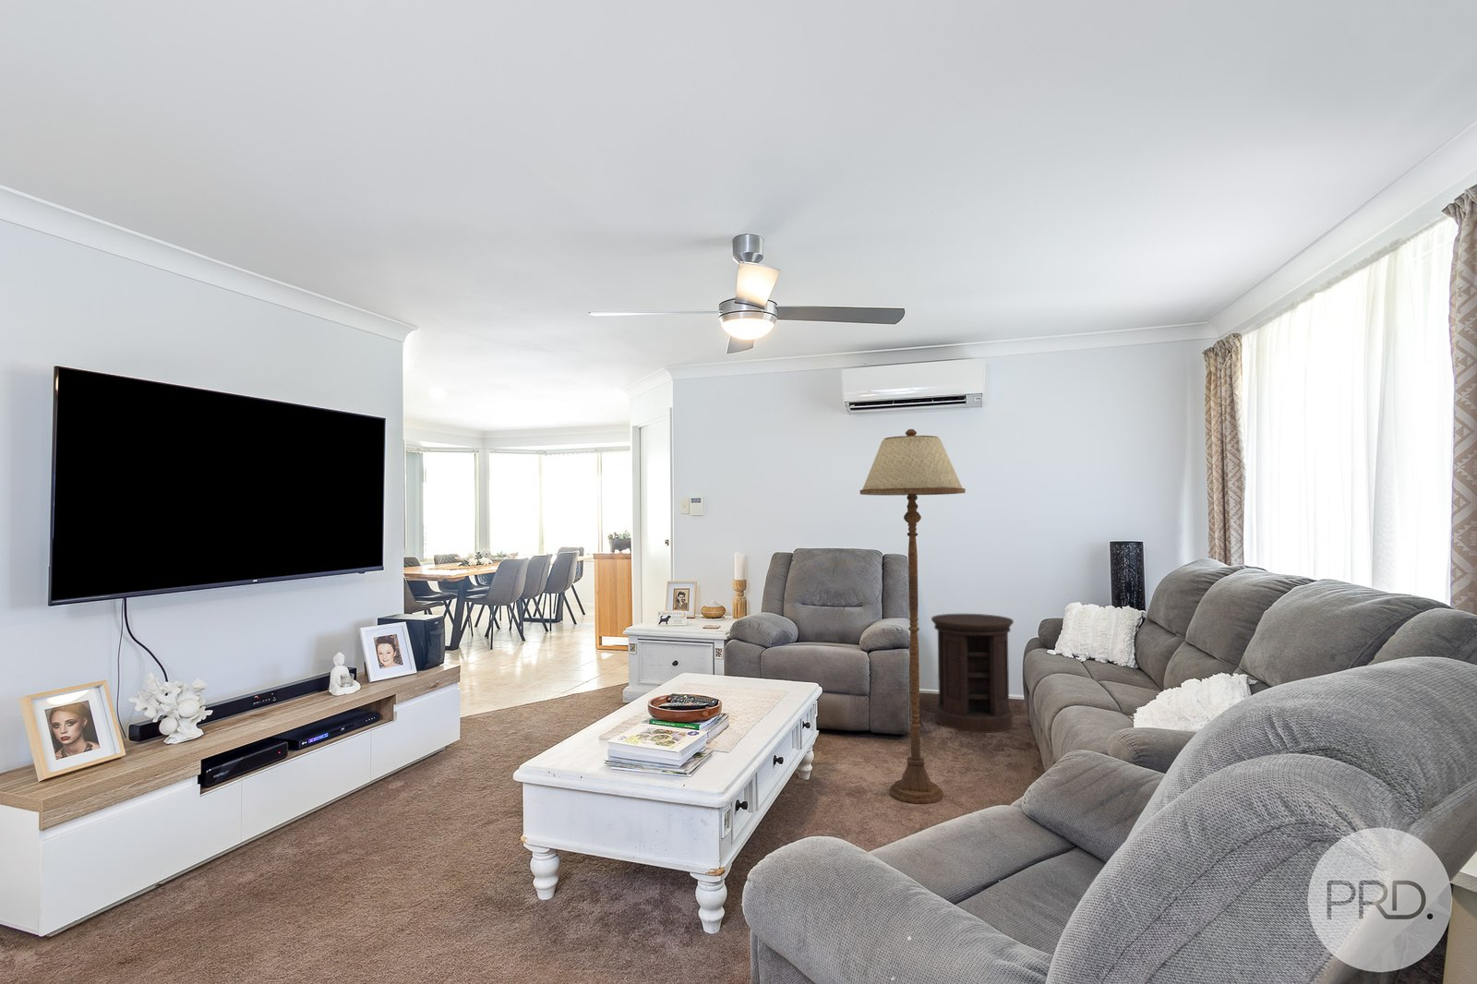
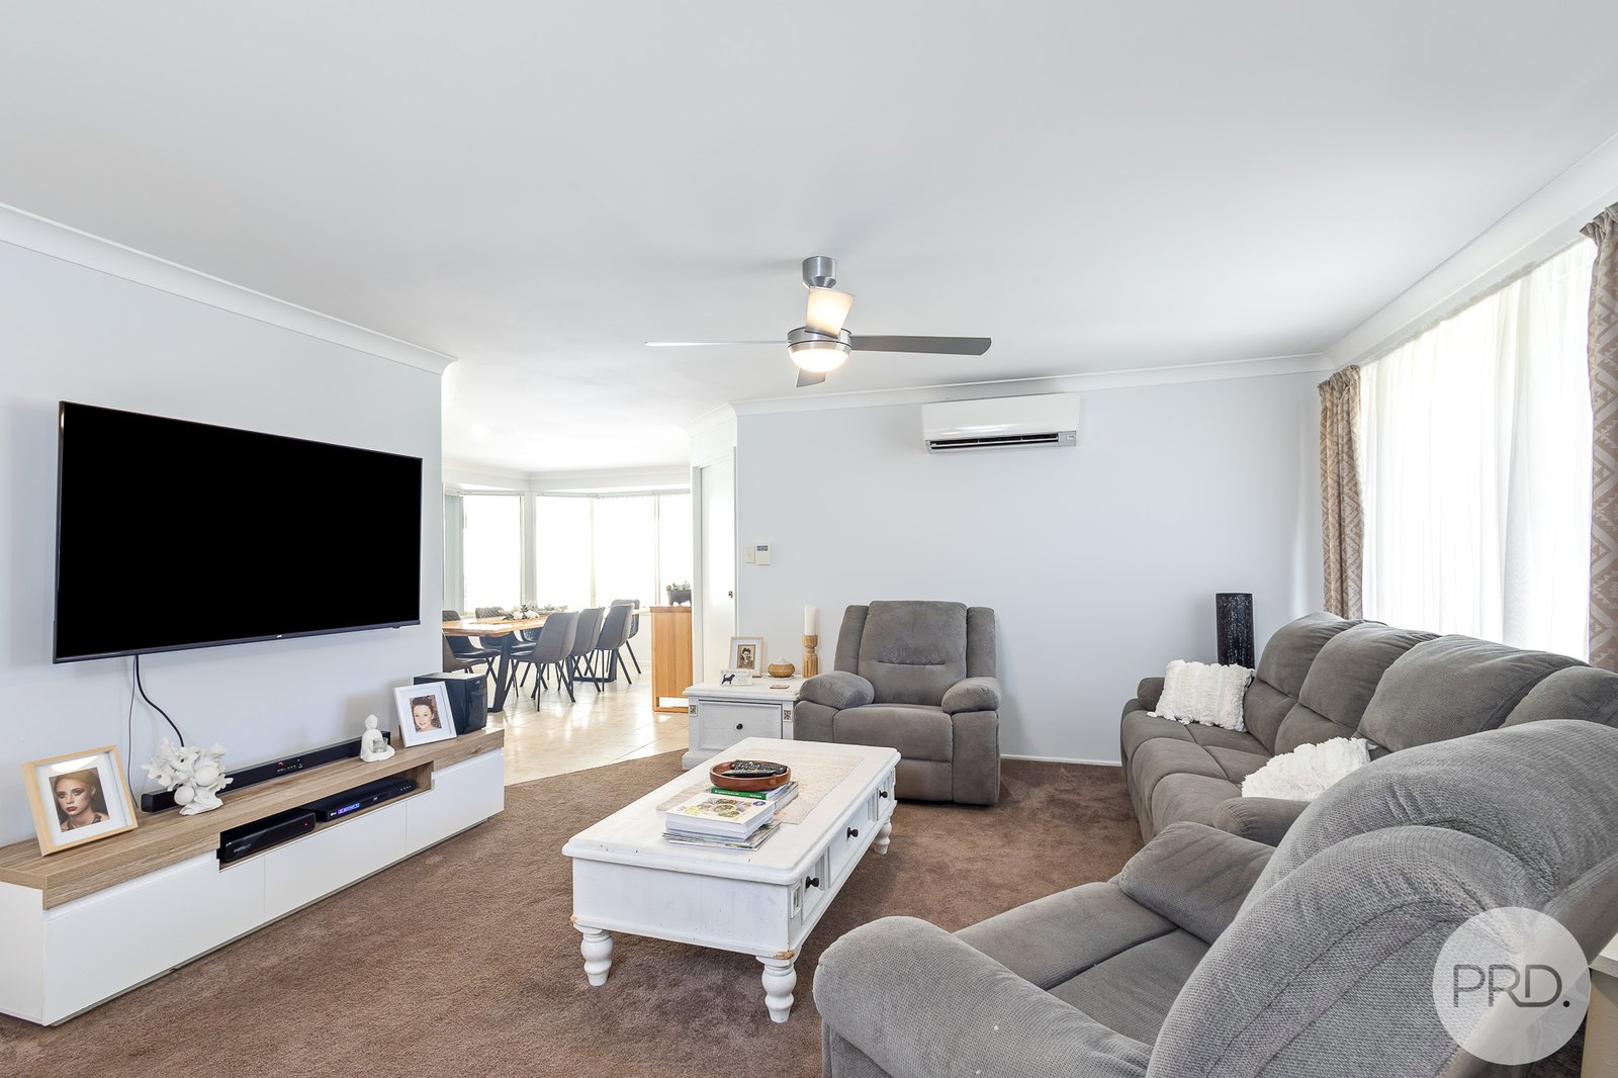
- side table [930,613,1015,734]
- floor lamp [860,428,966,804]
